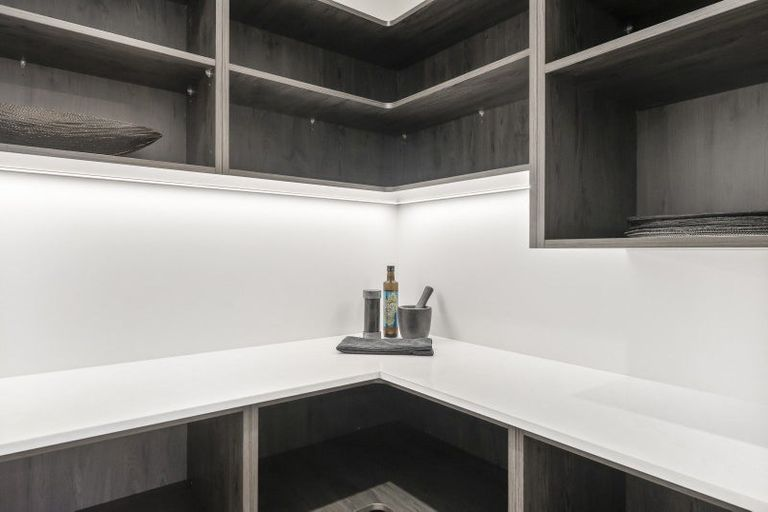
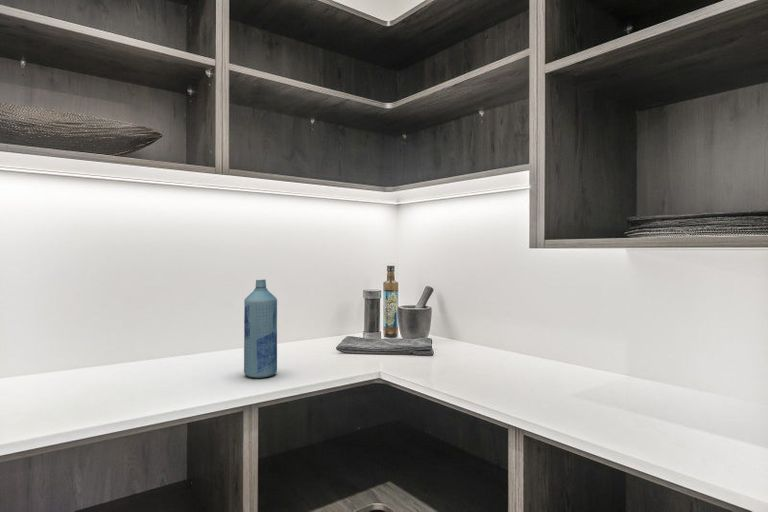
+ bottle [243,279,278,379]
